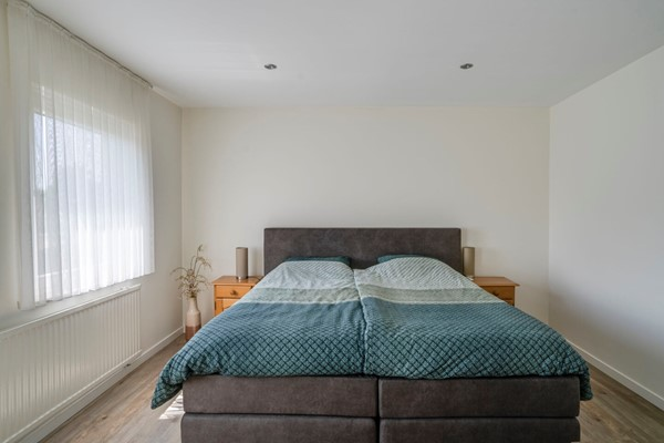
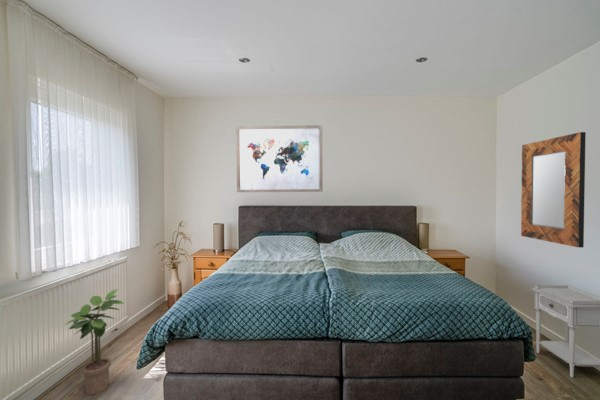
+ home mirror [520,131,587,248]
+ wall art [235,124,324,193]
+ nightstand [531,284,600,378]
+ potted plant [64,288,125,396]
